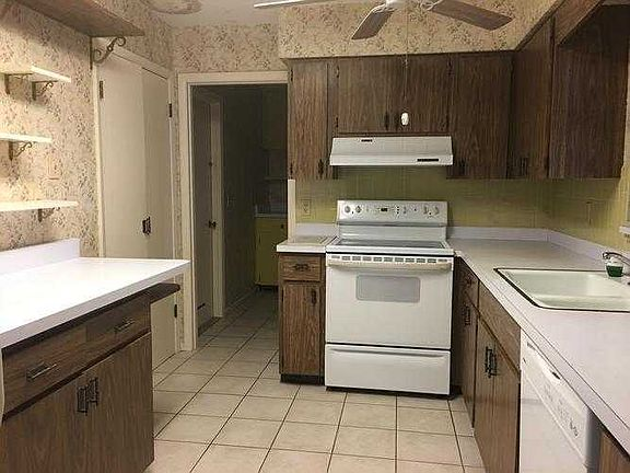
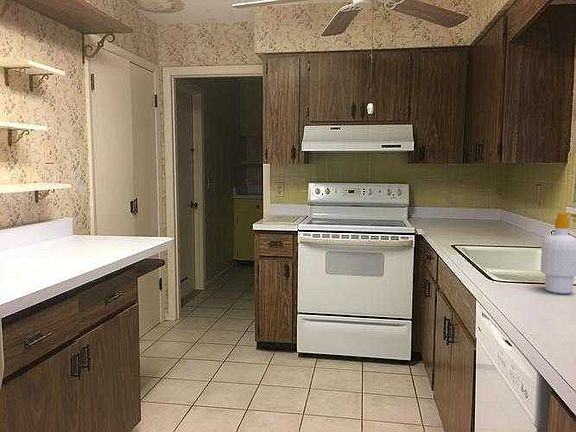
+ soap bottle [540,212,576,295]
